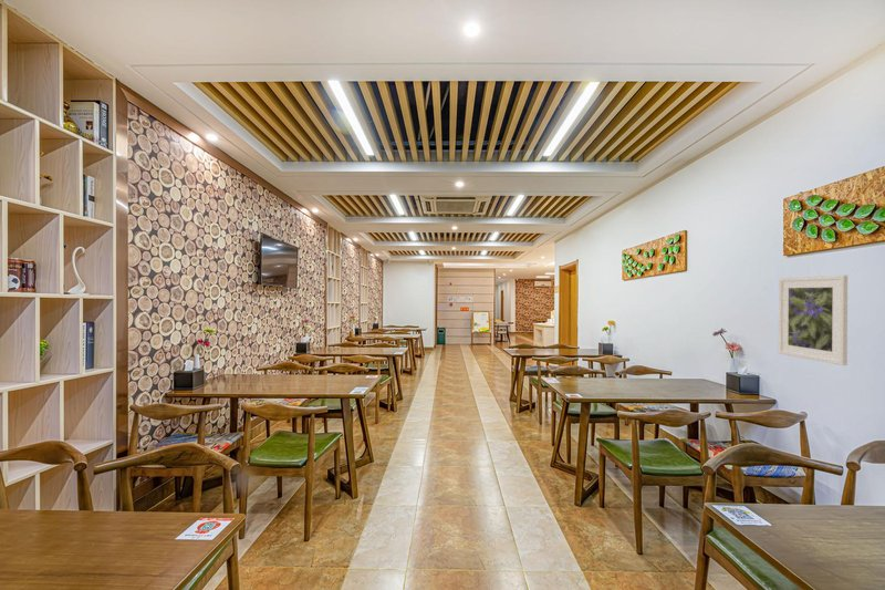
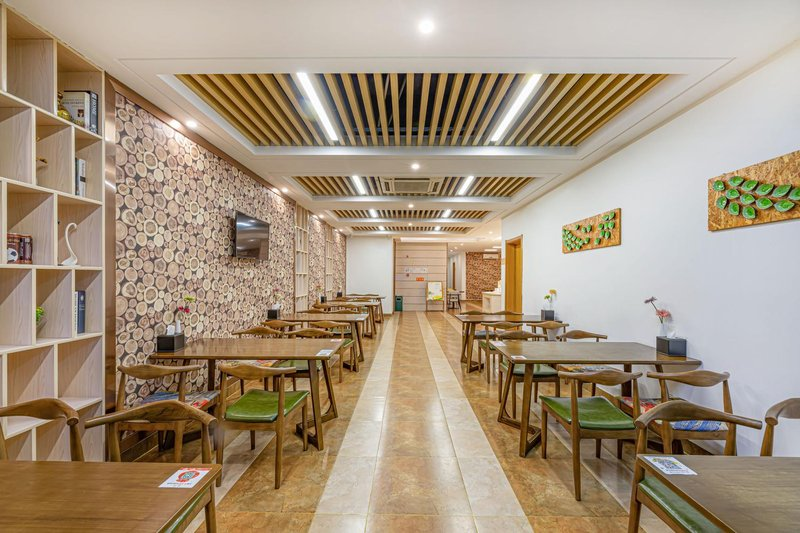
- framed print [778,275,848,366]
